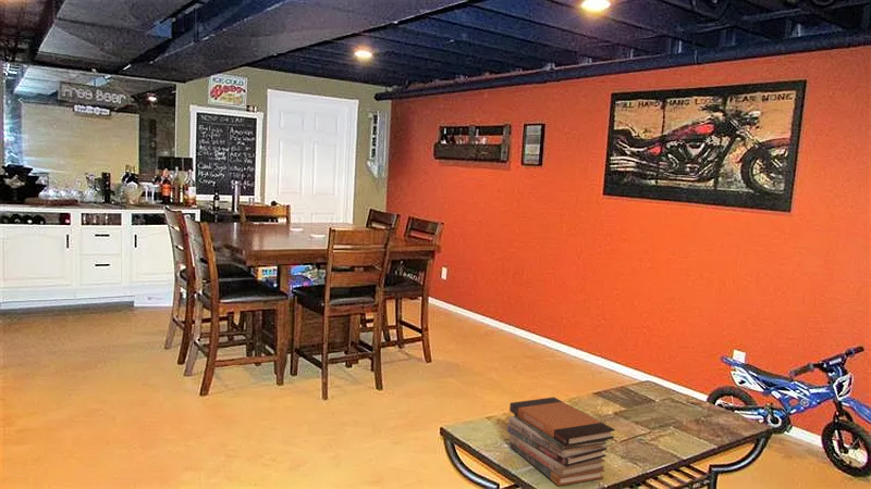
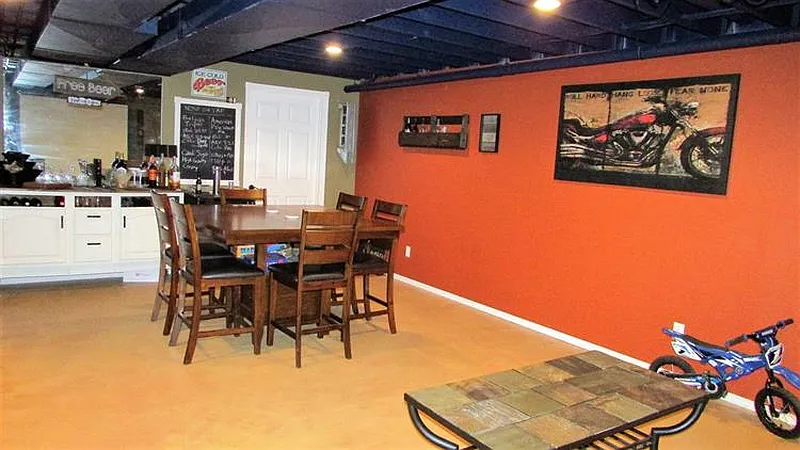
- book stack [506,397,616,487]
